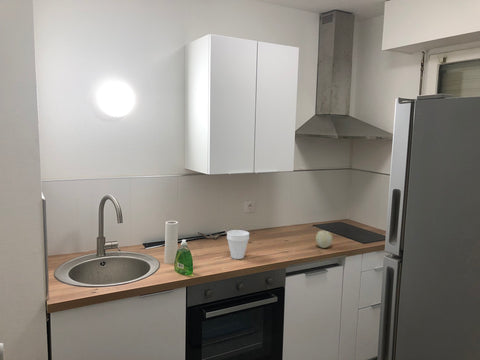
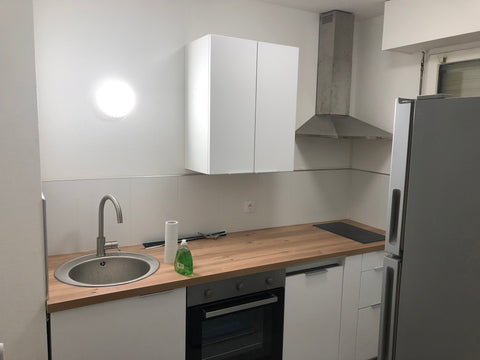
- fruit [315,230,333,249]
- cup [226,229,250,260]
